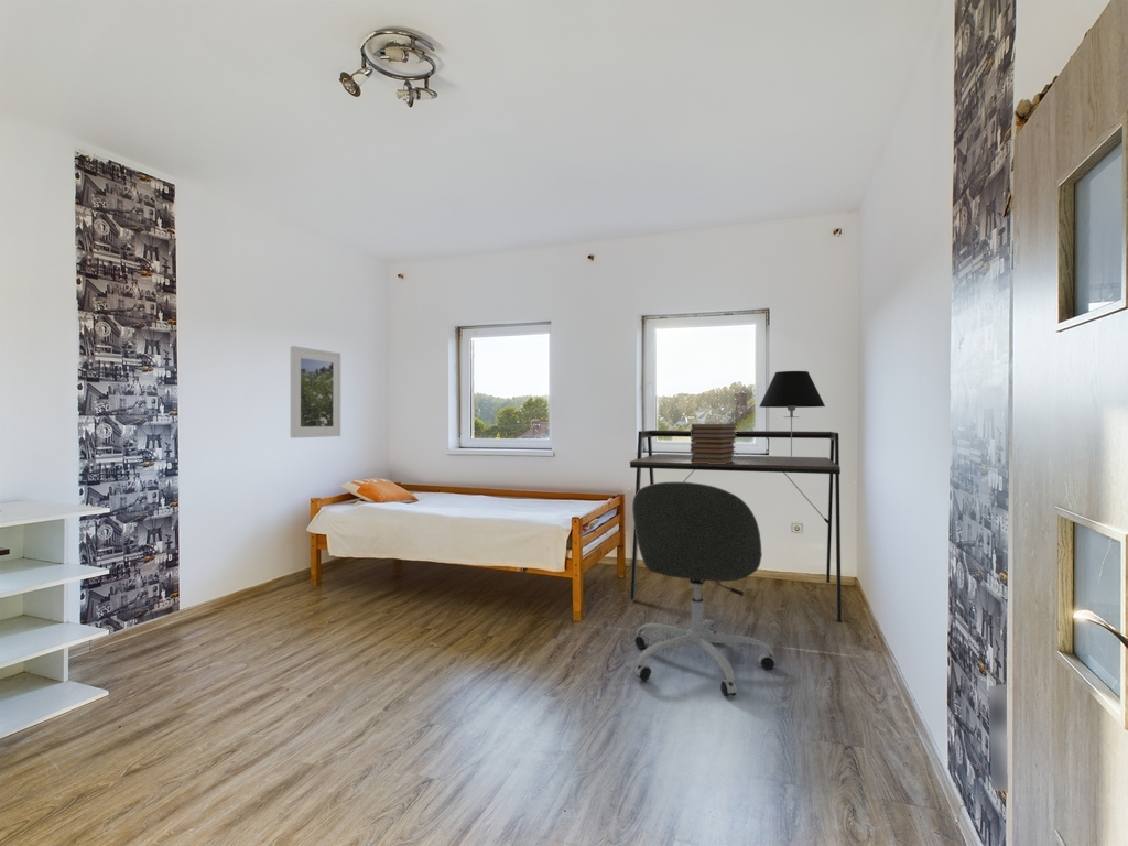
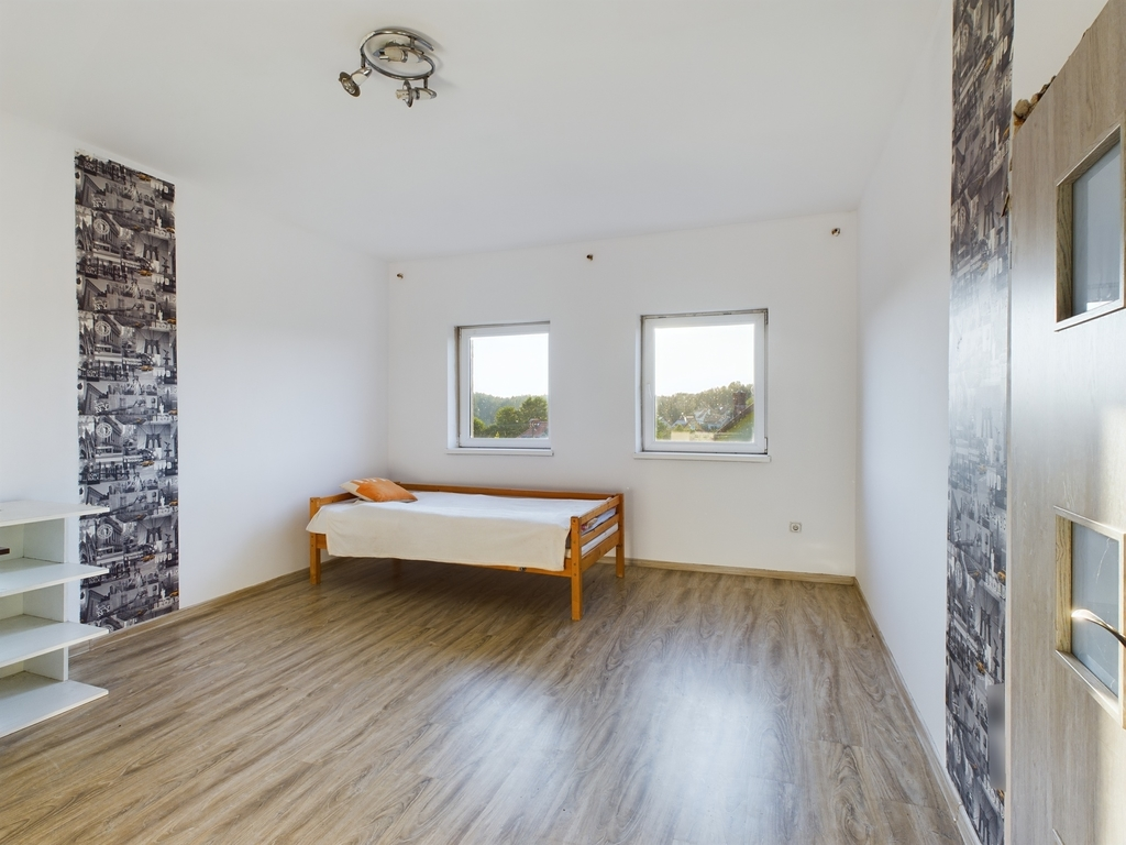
- table lamp [758,370,826,464]
- office chair [631,481,777,697]
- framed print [290,345,341,440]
- book stack [690,423,738,464]
- desk [629,429,843,622]
